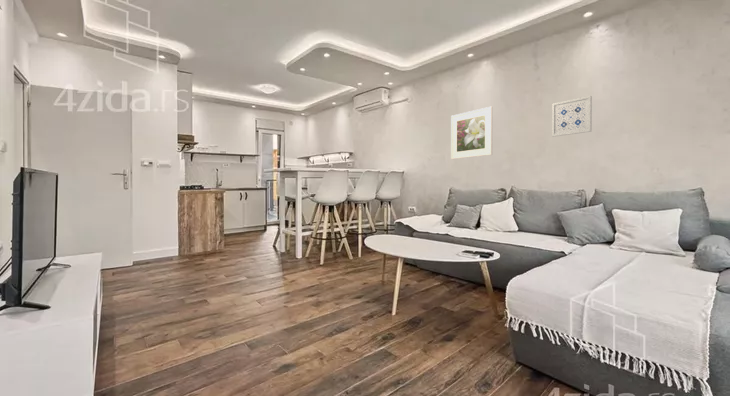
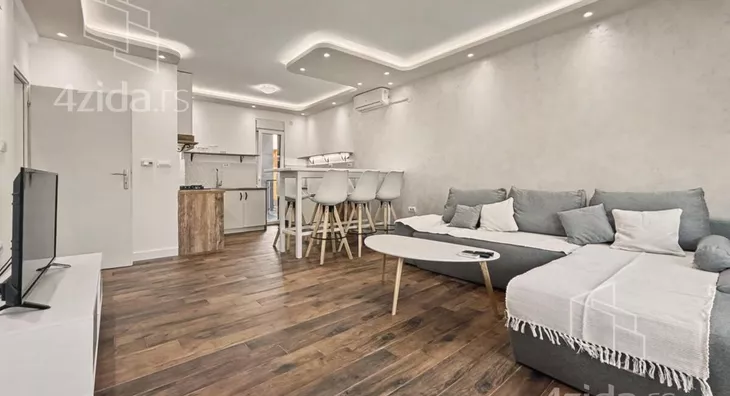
- wall art [551,95,593,138]
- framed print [450,106,493,160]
